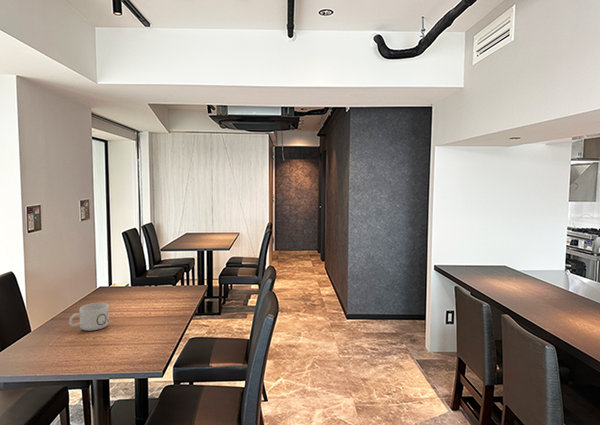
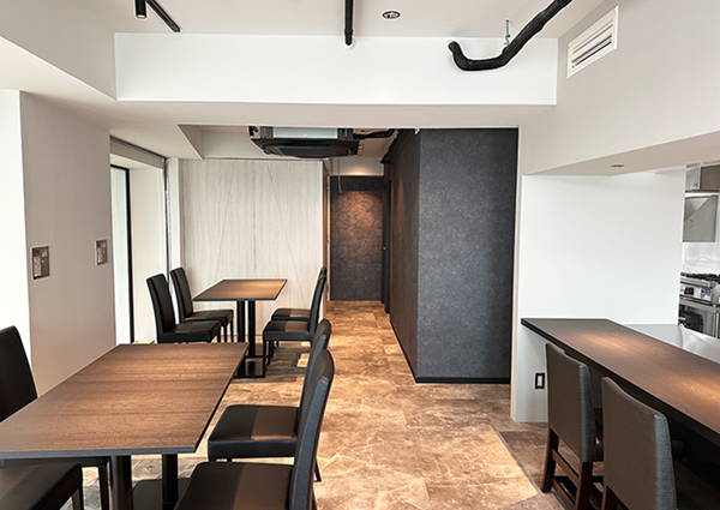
- mug [68,302,110,332]
